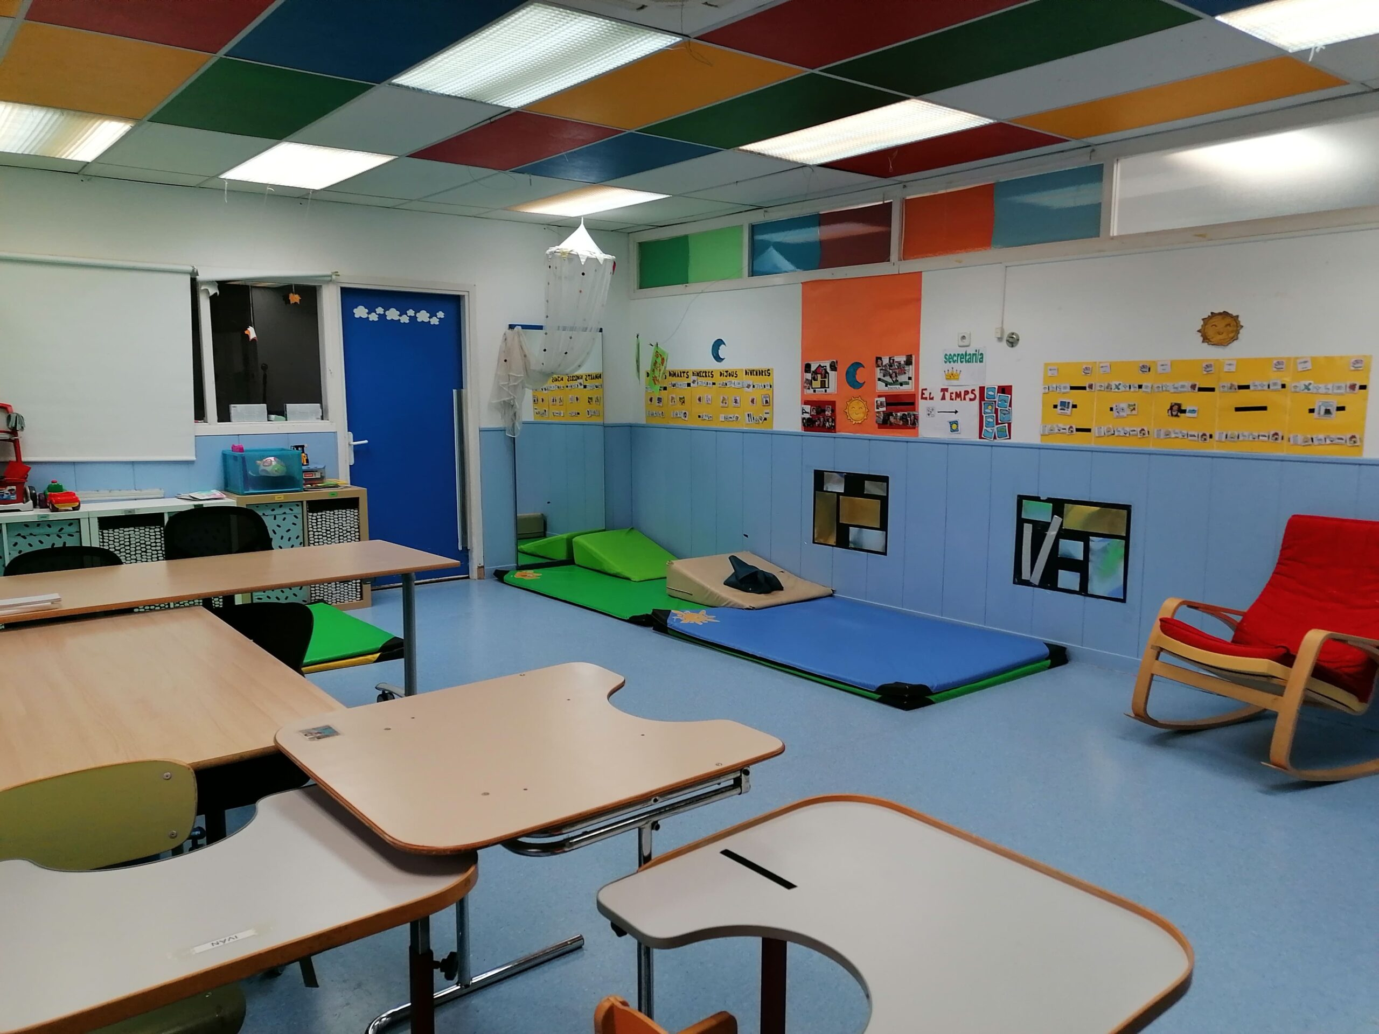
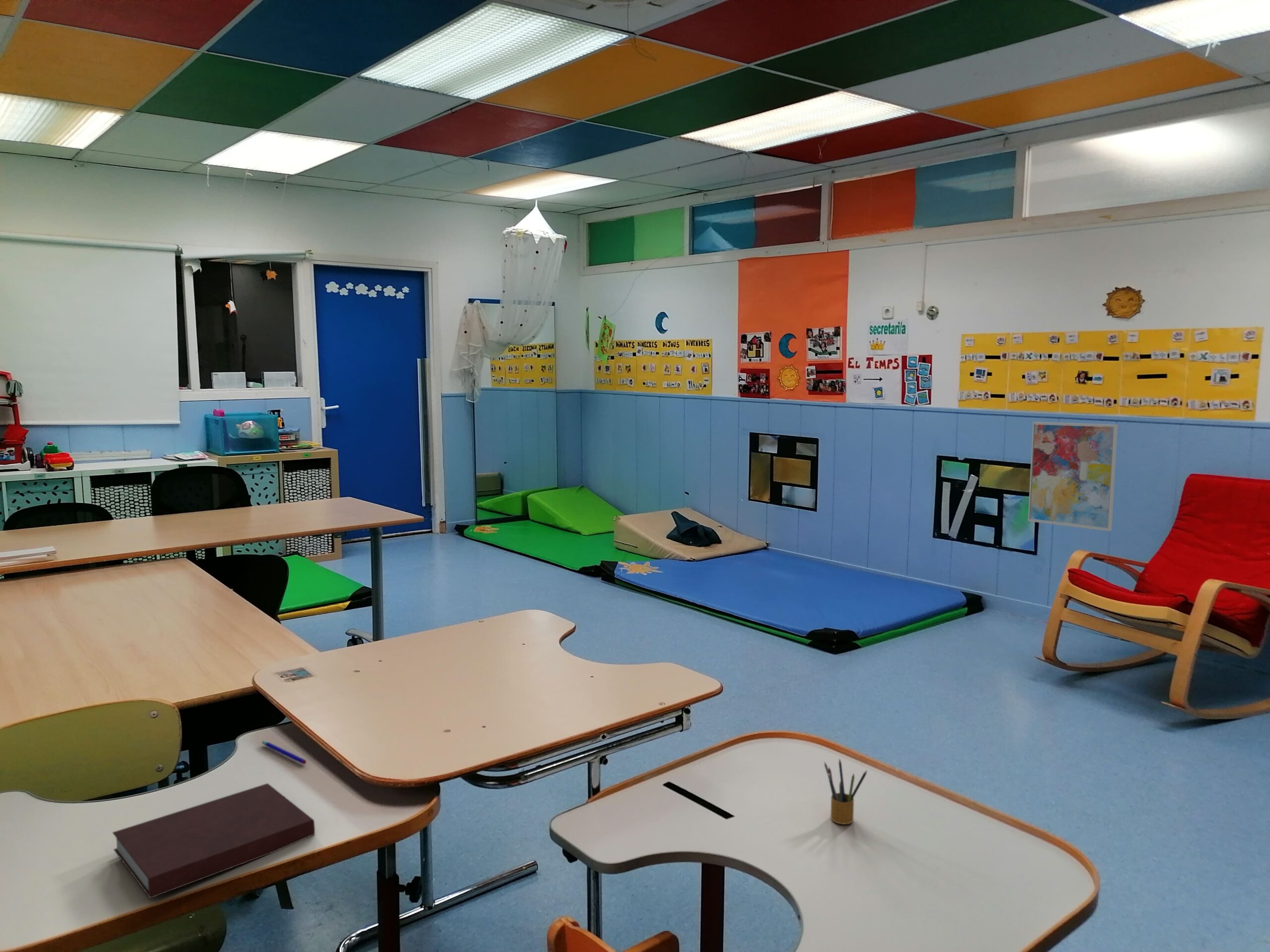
+ pen [261,740,307,765]
+ notebook [112,783,316,899]
+ pencil box [824,758,868,825]
+ wall art [1027,421,1119,532]
